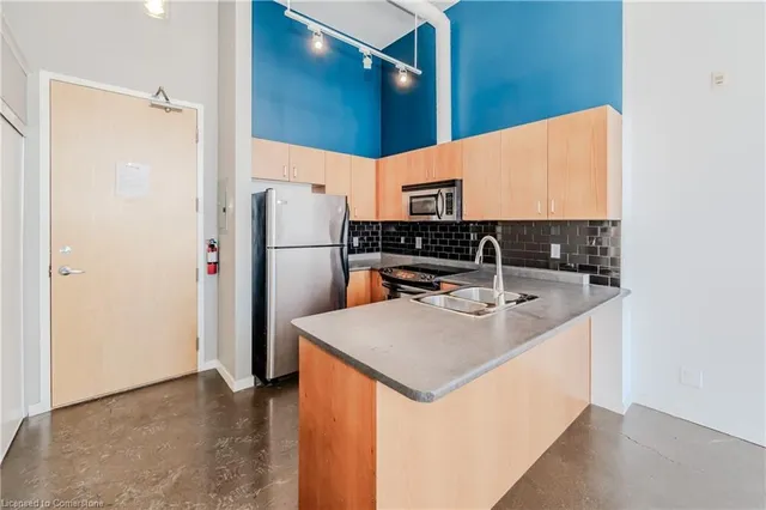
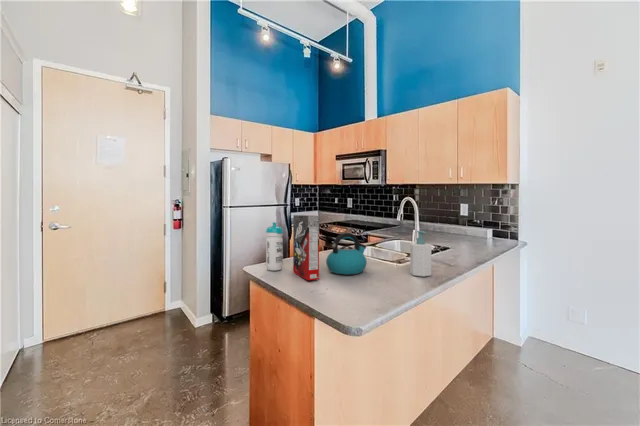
+ kettle [325,232,368,275]
+ water bottle [265,221,284,271]
+ cereal box [292,214,320,281]
+ soap bottle [409,230,432,278]
